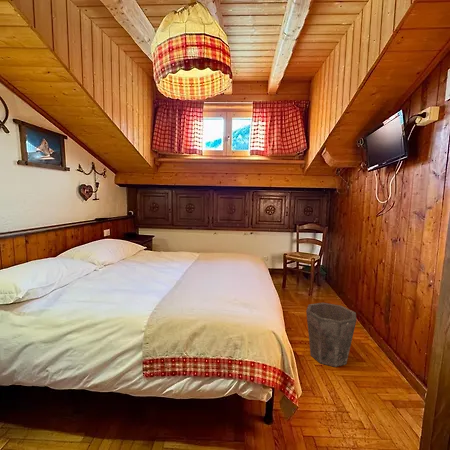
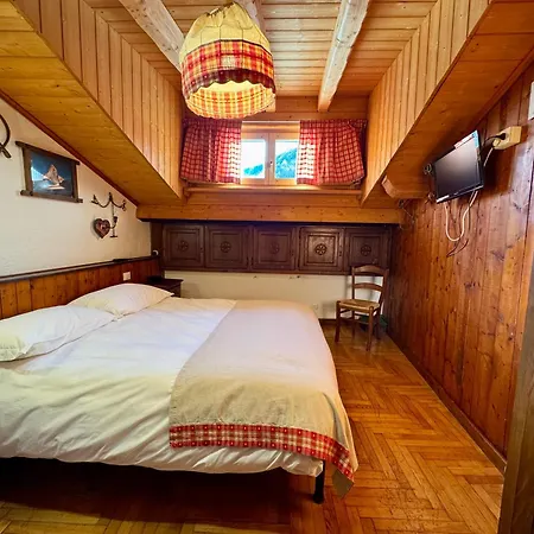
- waste bin [305,302,357,368]
